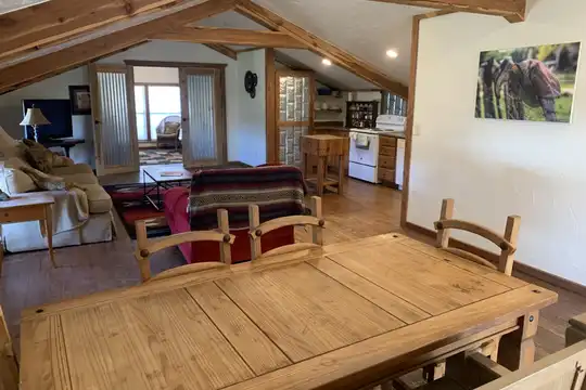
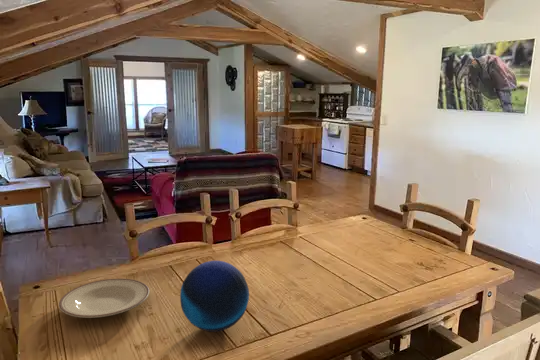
+ plate [58,278,150,319]
+ decorative orb [179,260,250,333]
